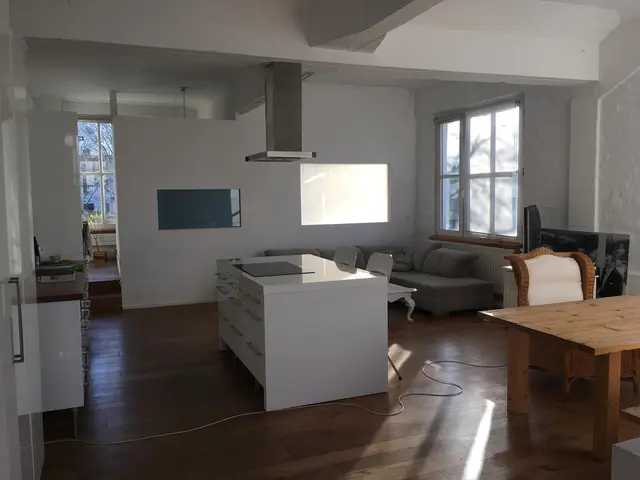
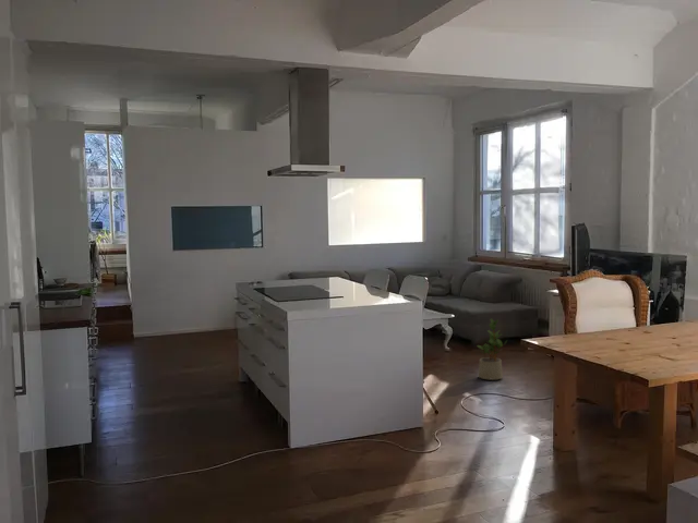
+ potted plant [477,317,508,381]
